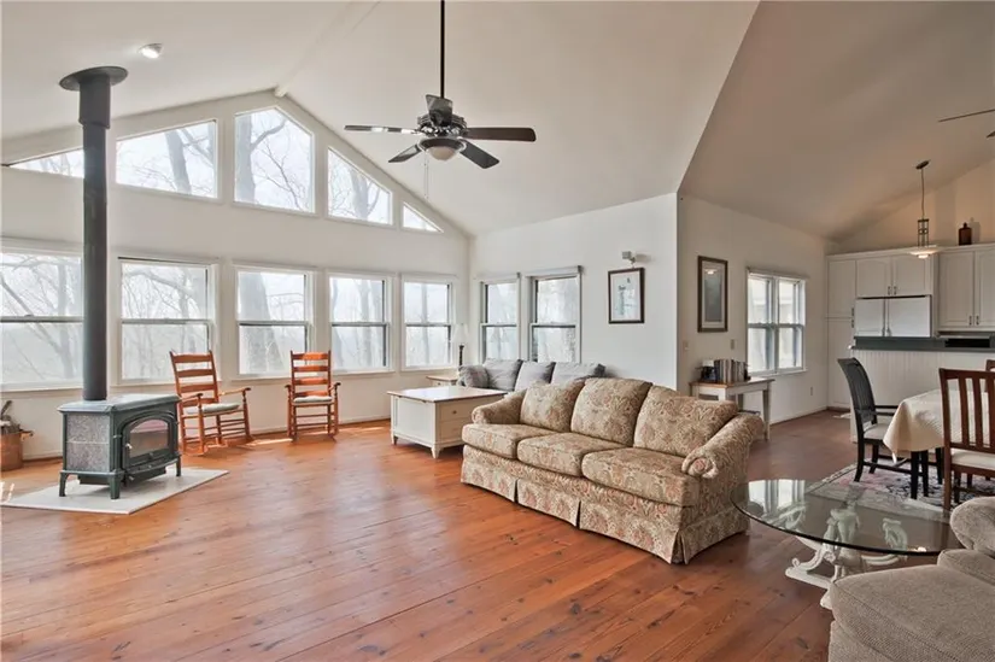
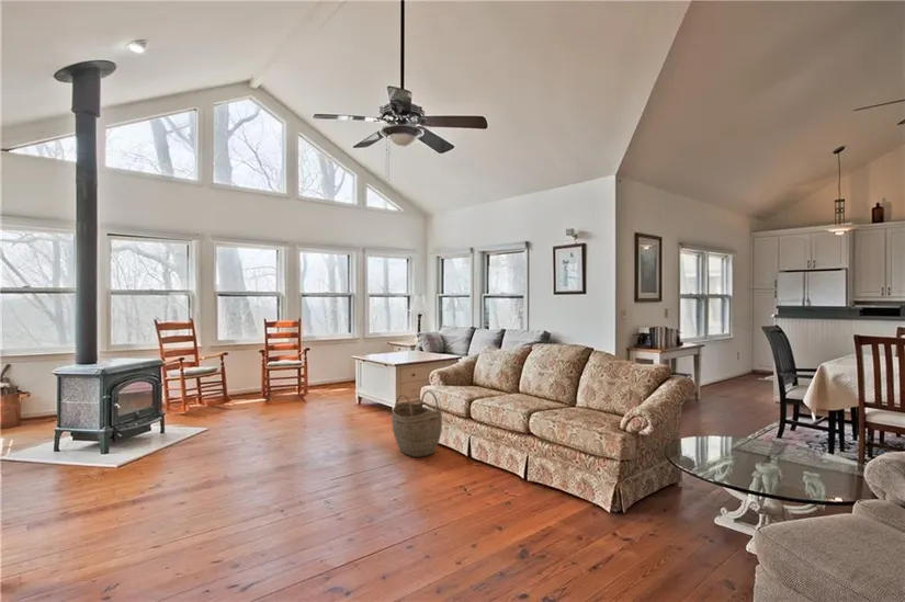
+ woven basket [391,389,443,458]
